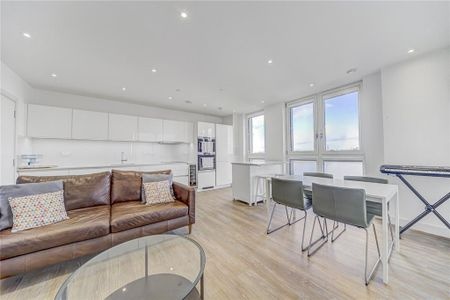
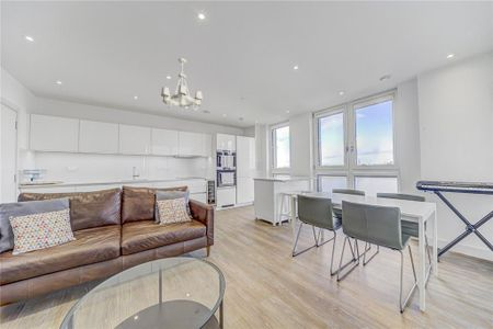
+ chandelier [160,57,204,112]
